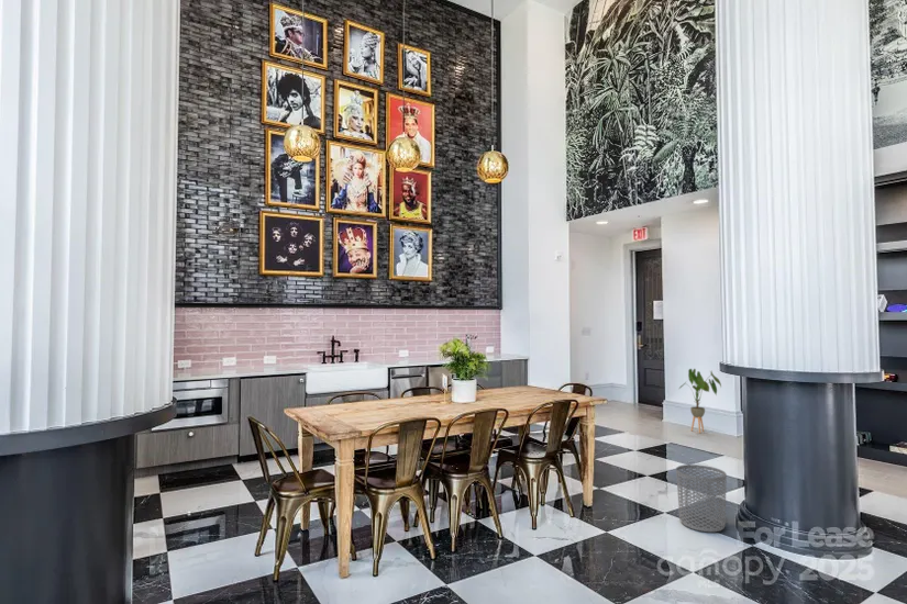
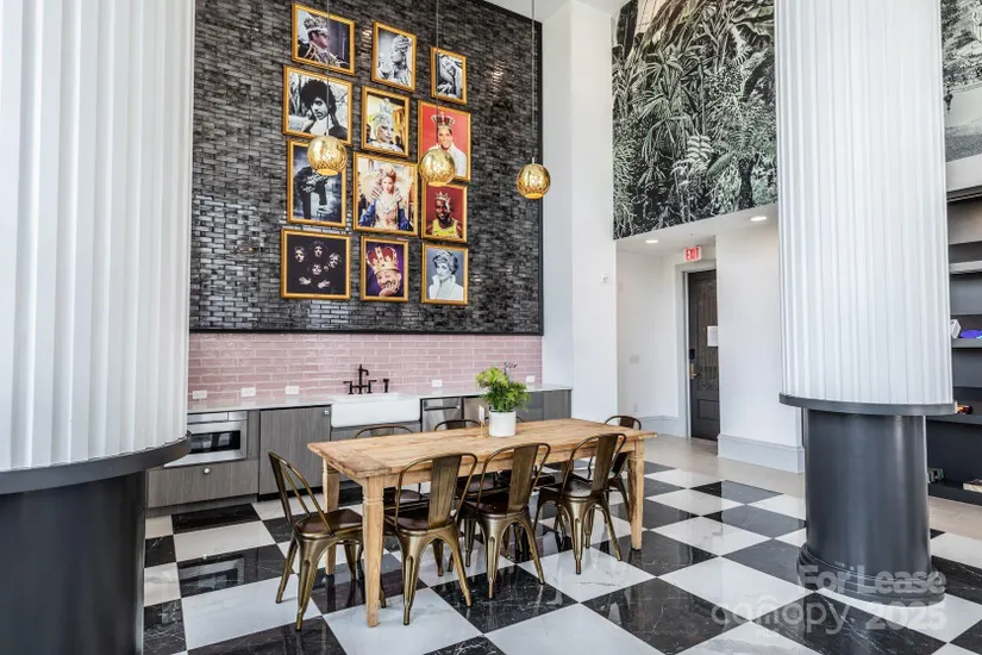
- house plant [677,368,722,434]
- waste bin [675,463,728,533]
